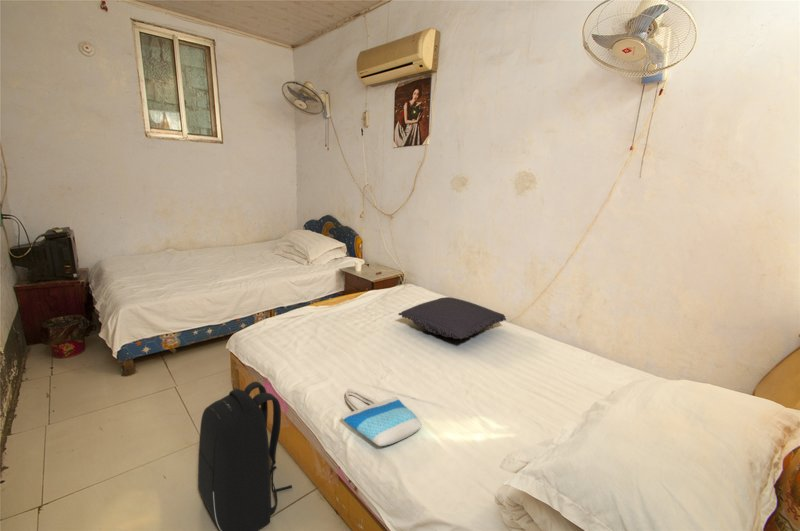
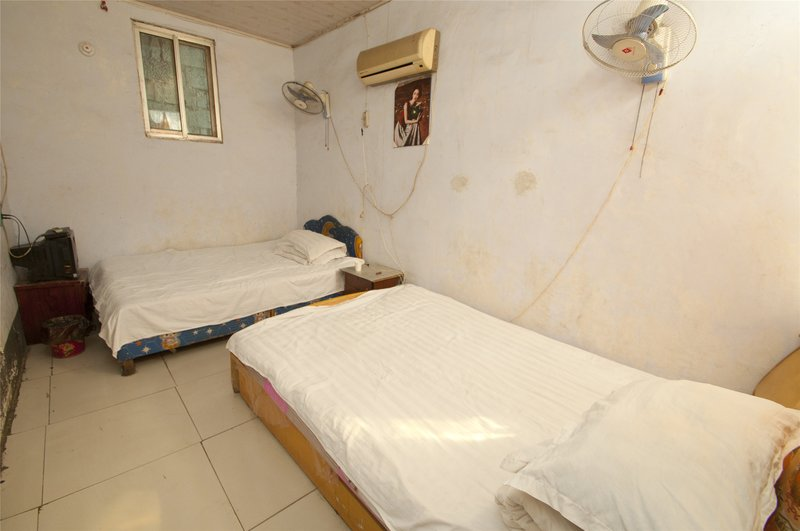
- backpack [197,381,293,531]
- tote bag [340,388,423,447]
- pillow [397,296,507,340]
